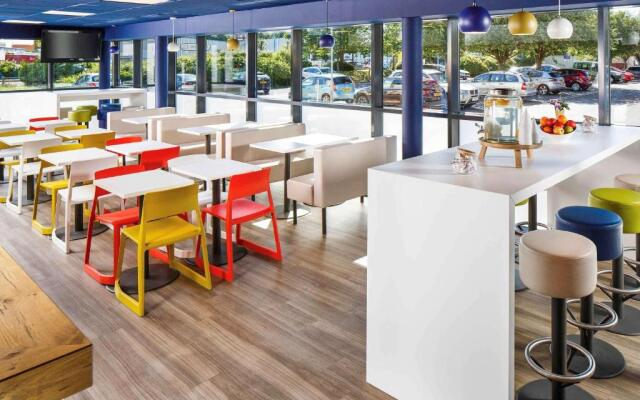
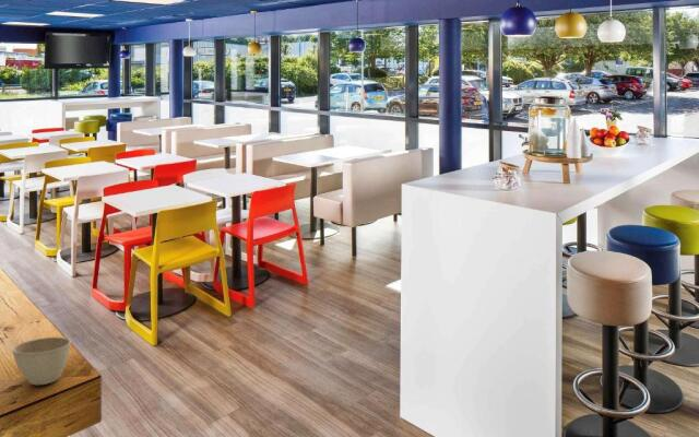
+ flower pot [11,336,71,386]
